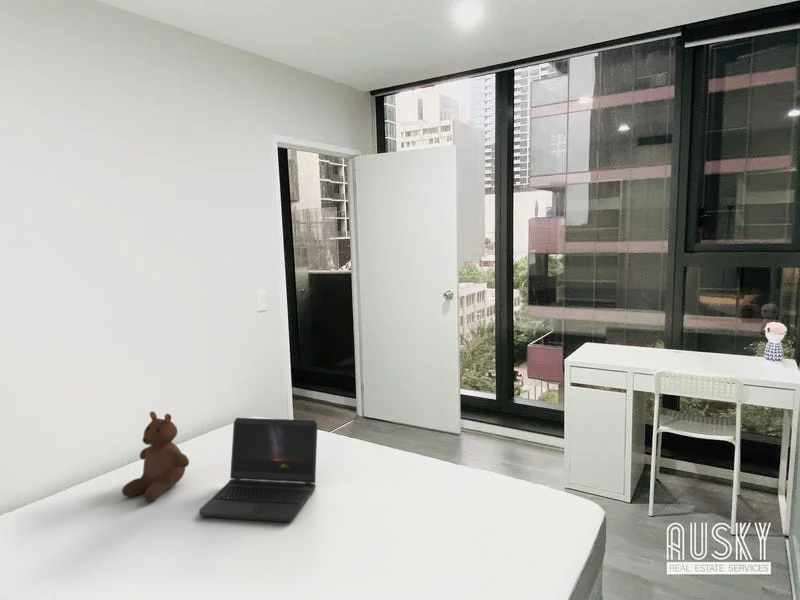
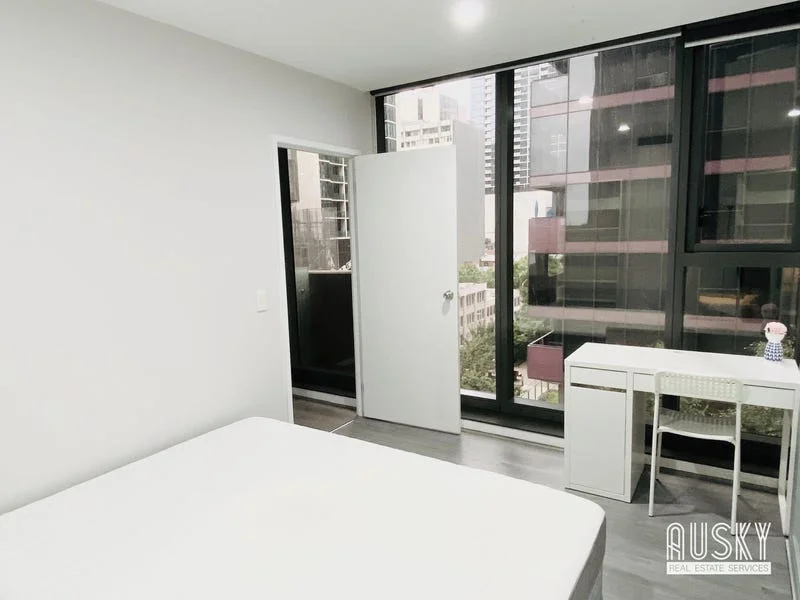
- teddy bear [121,410,190,503]
- laptop computer [198,417,318,523]
